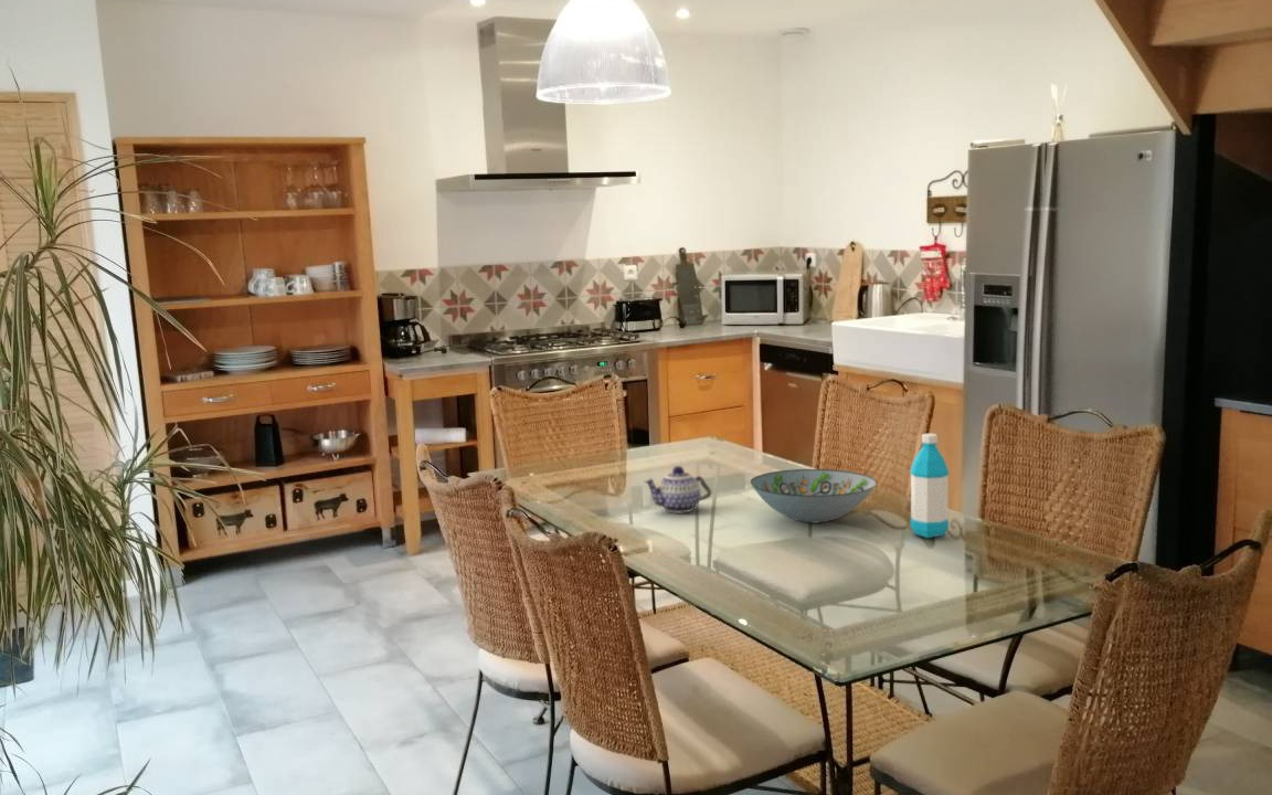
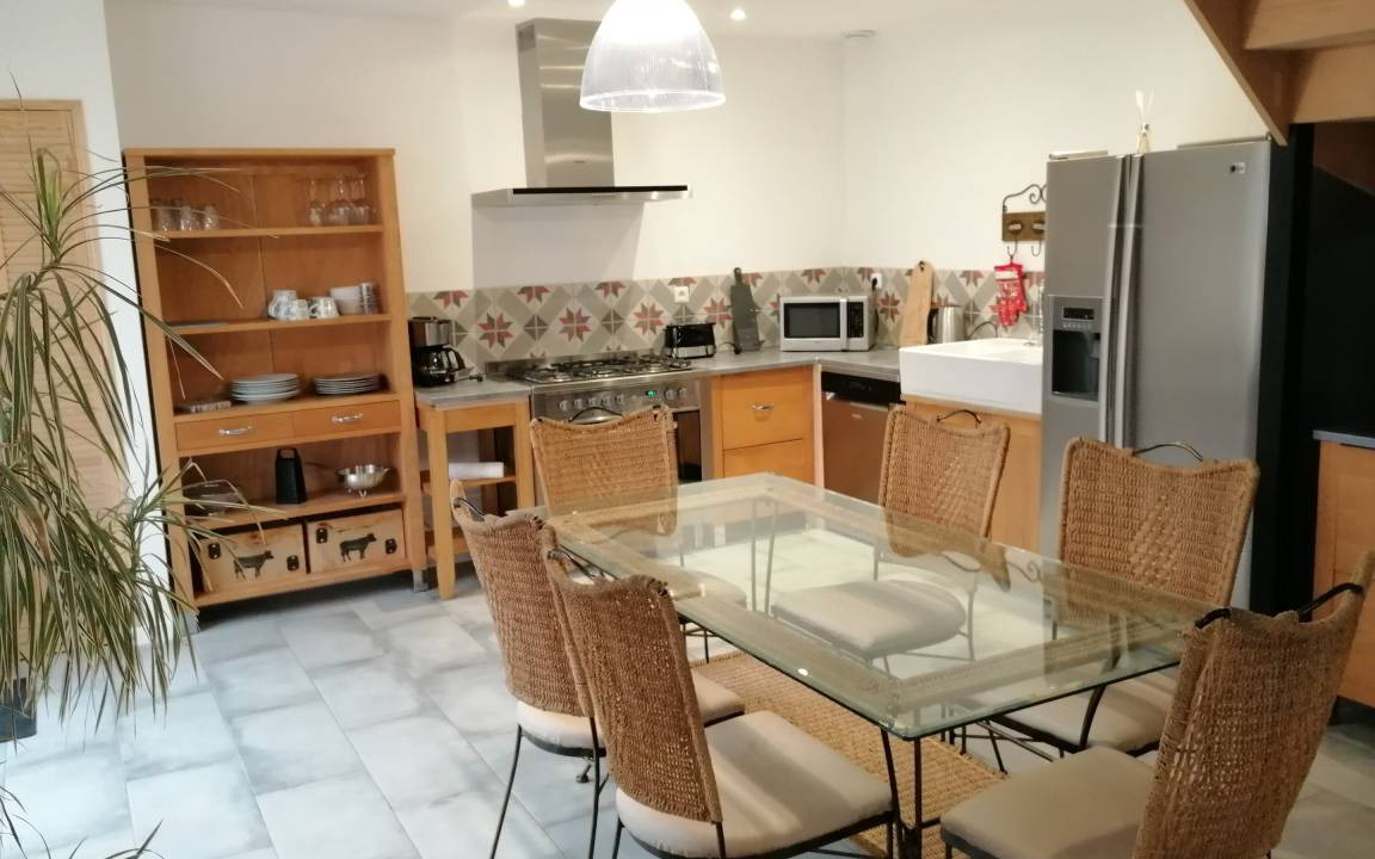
- decorative bowl [749,468,878,524]
- water bottle [909,433,950,539]
- teapot [644,465,713,515]
